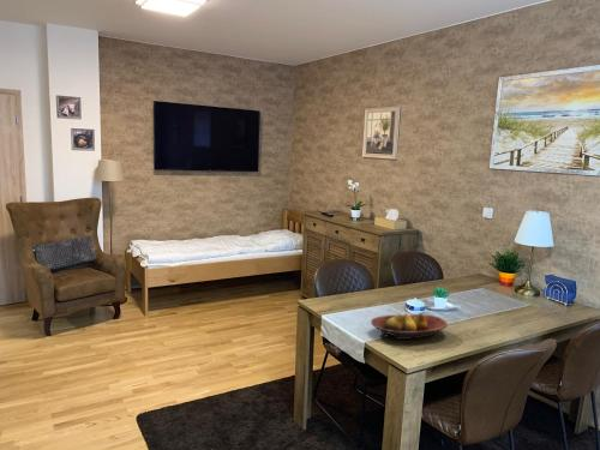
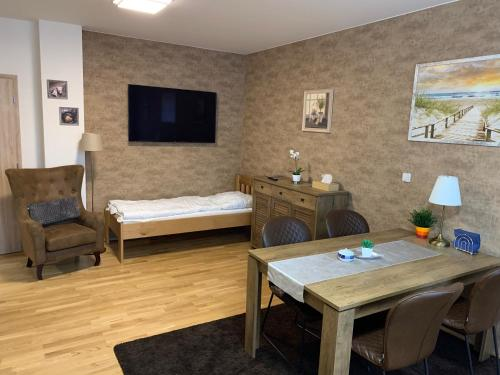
- fruit bowl [370,312,449,341]
